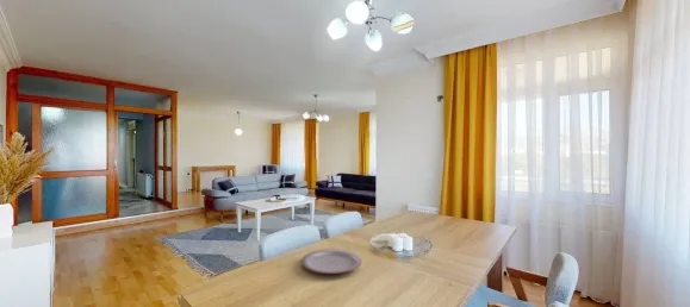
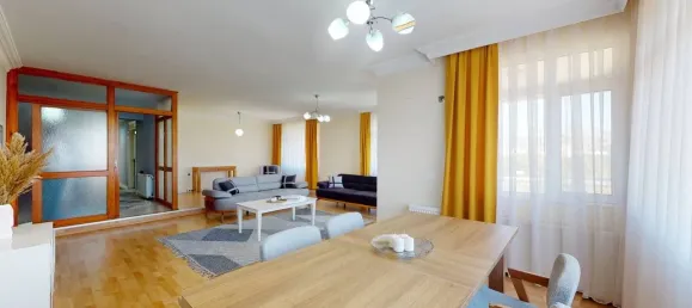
- plate [300,248,362,275]
